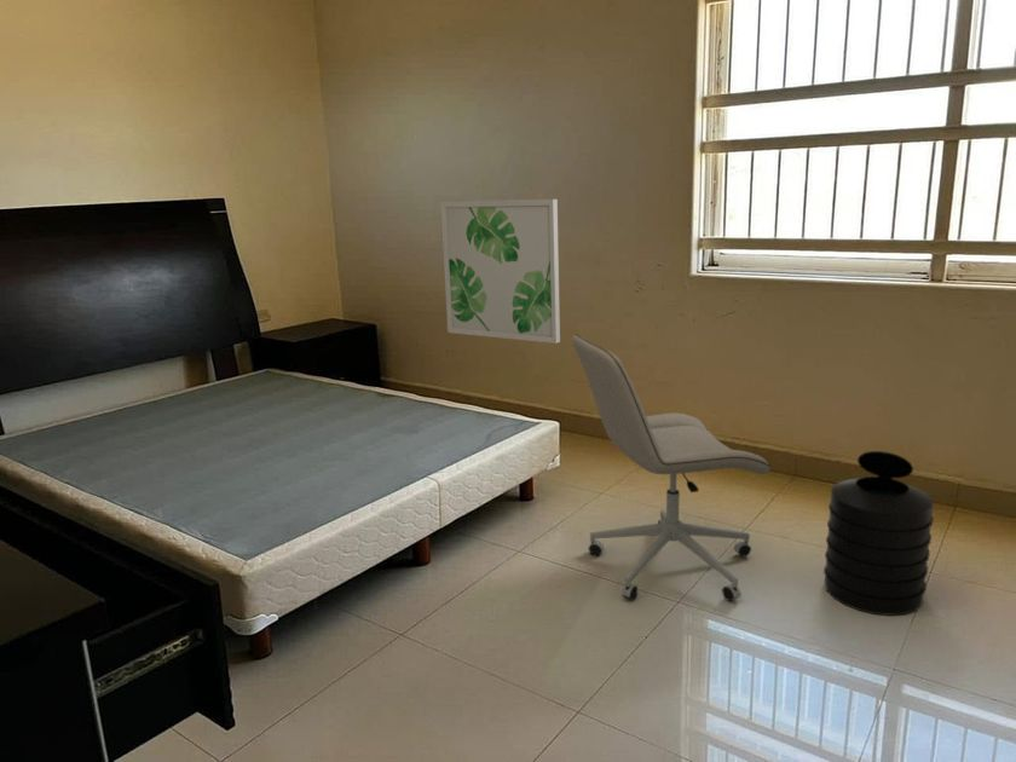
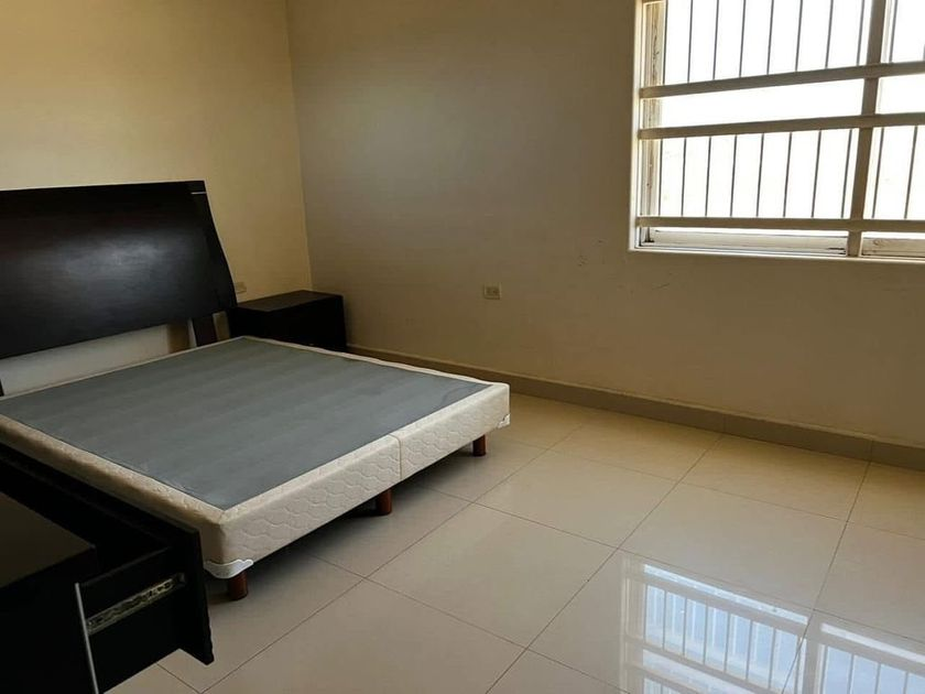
- wall art [439,198,561,345]
- office chair [571,333,773,602]
- trash can [822,450,935,617]
